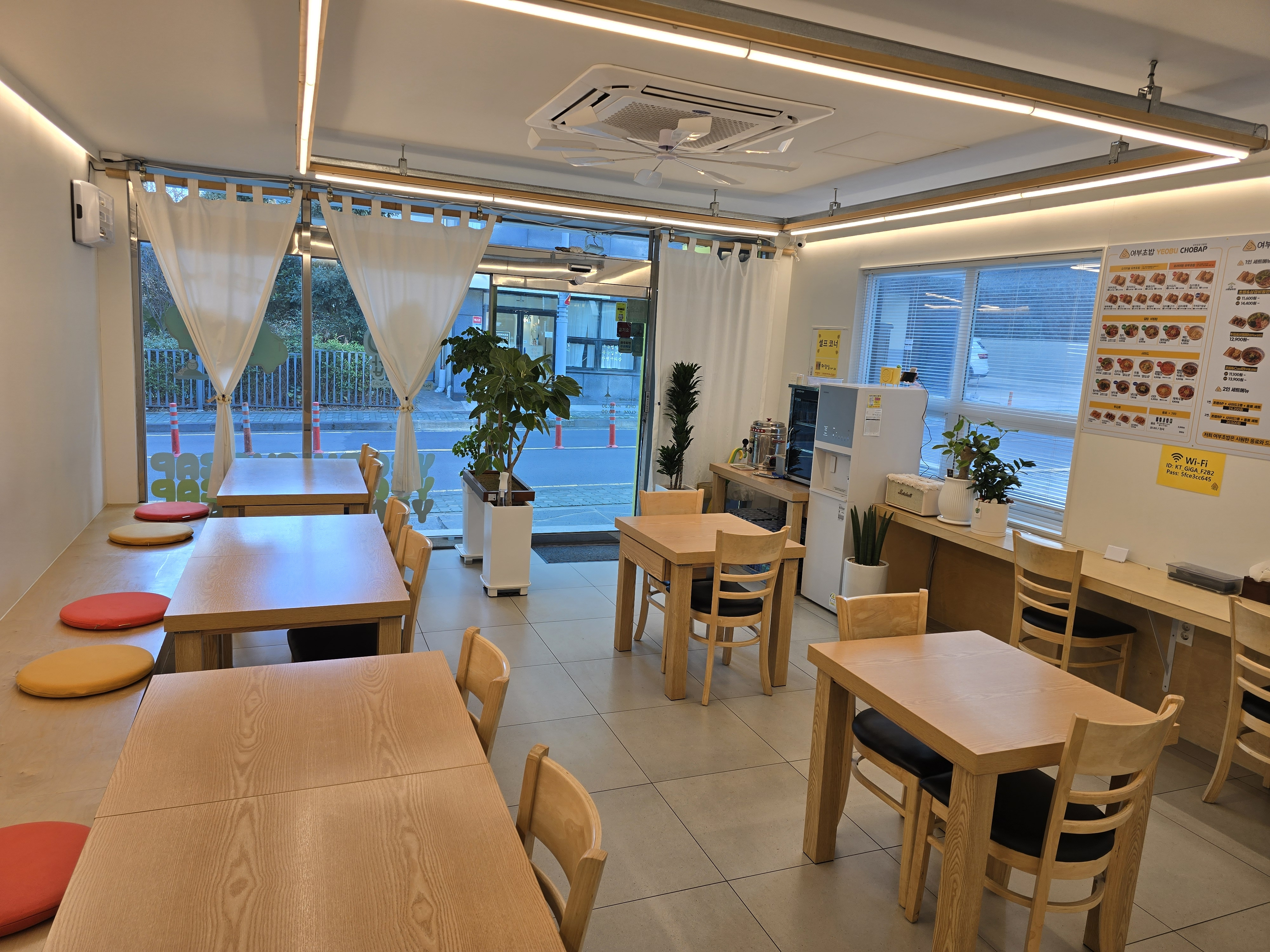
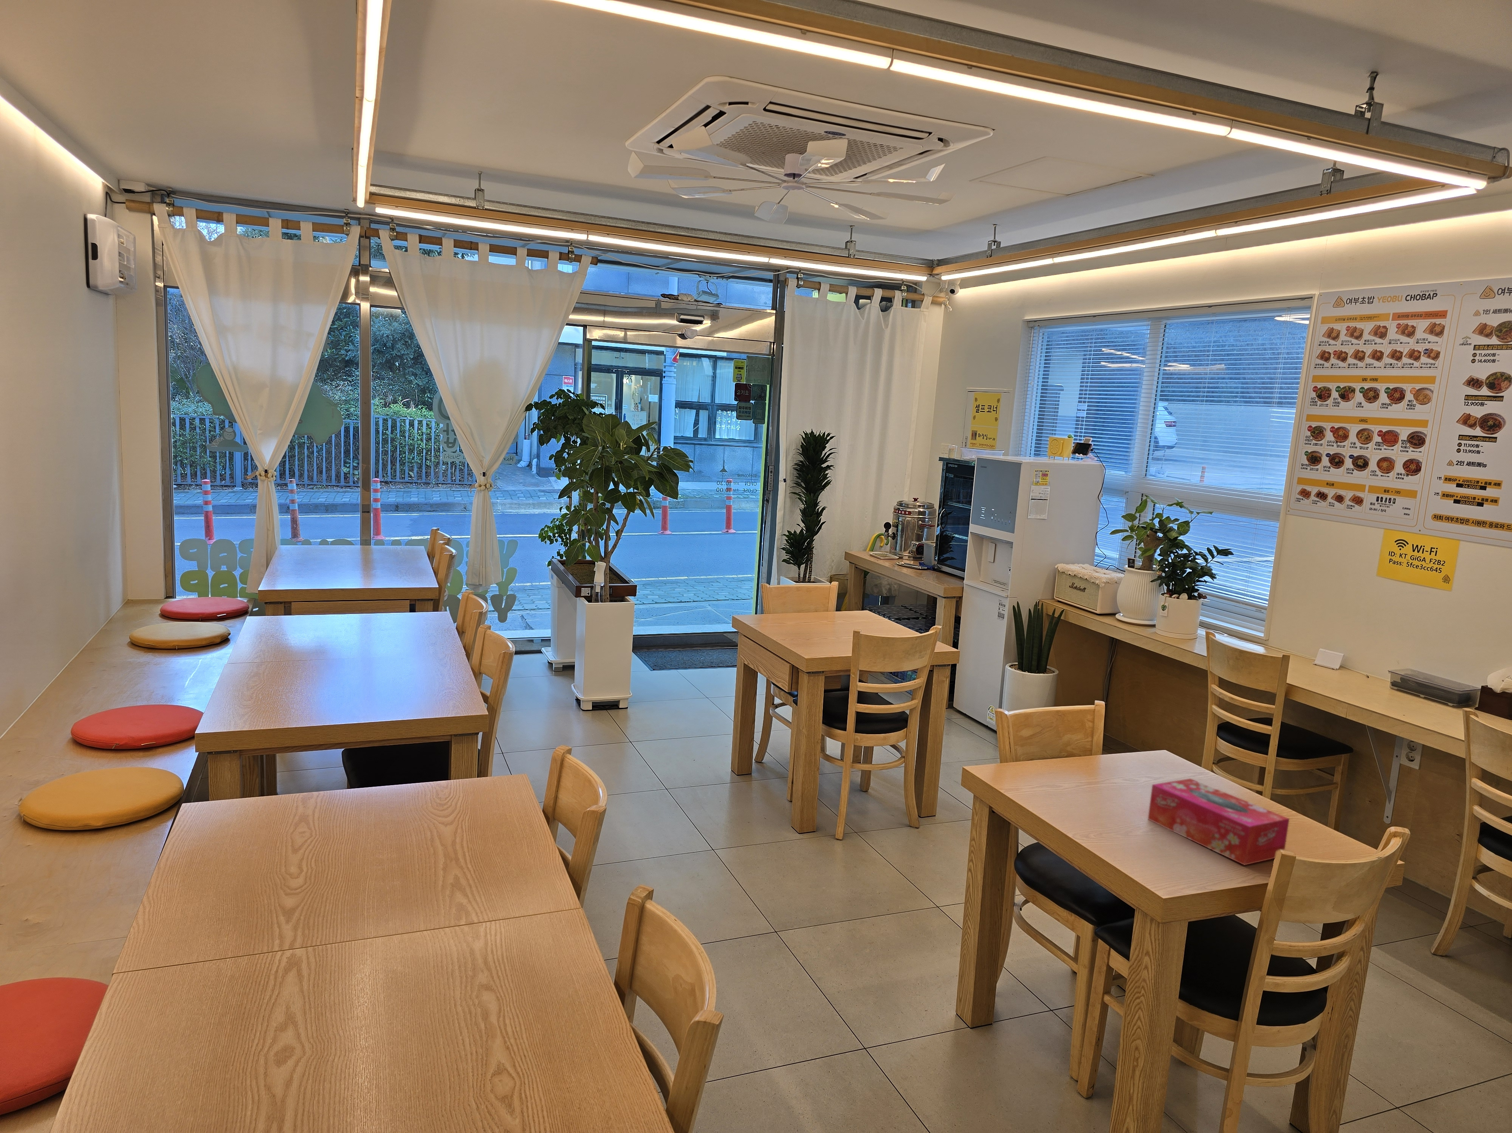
+ tissue box [1148,778,1289,865]
